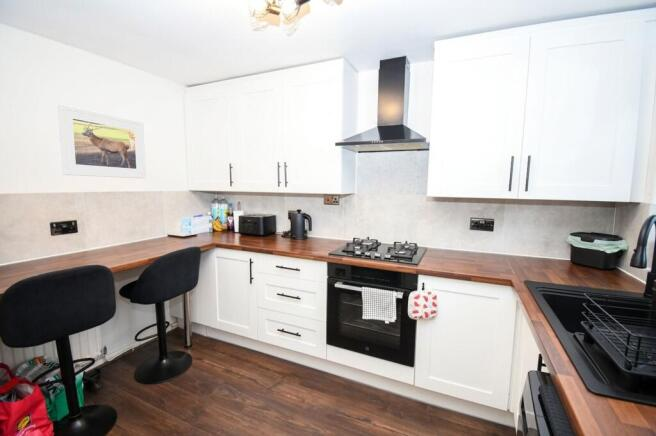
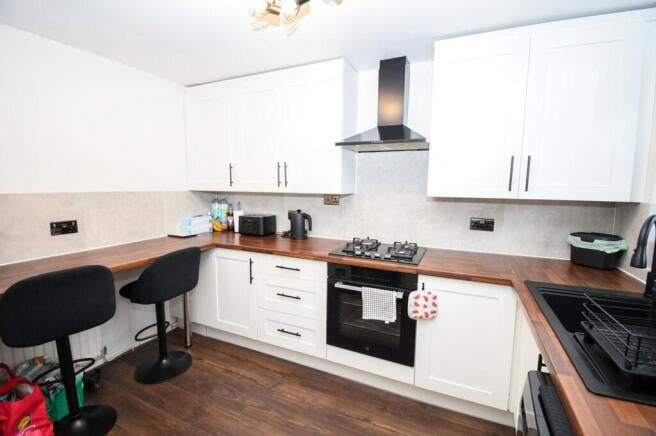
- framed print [56,103,147,179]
